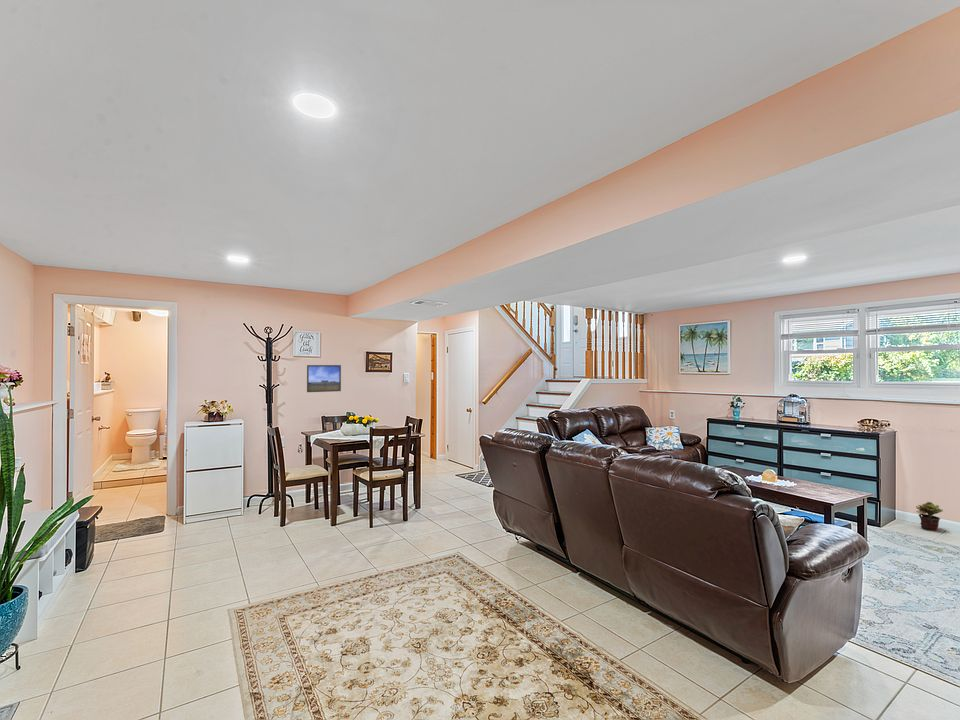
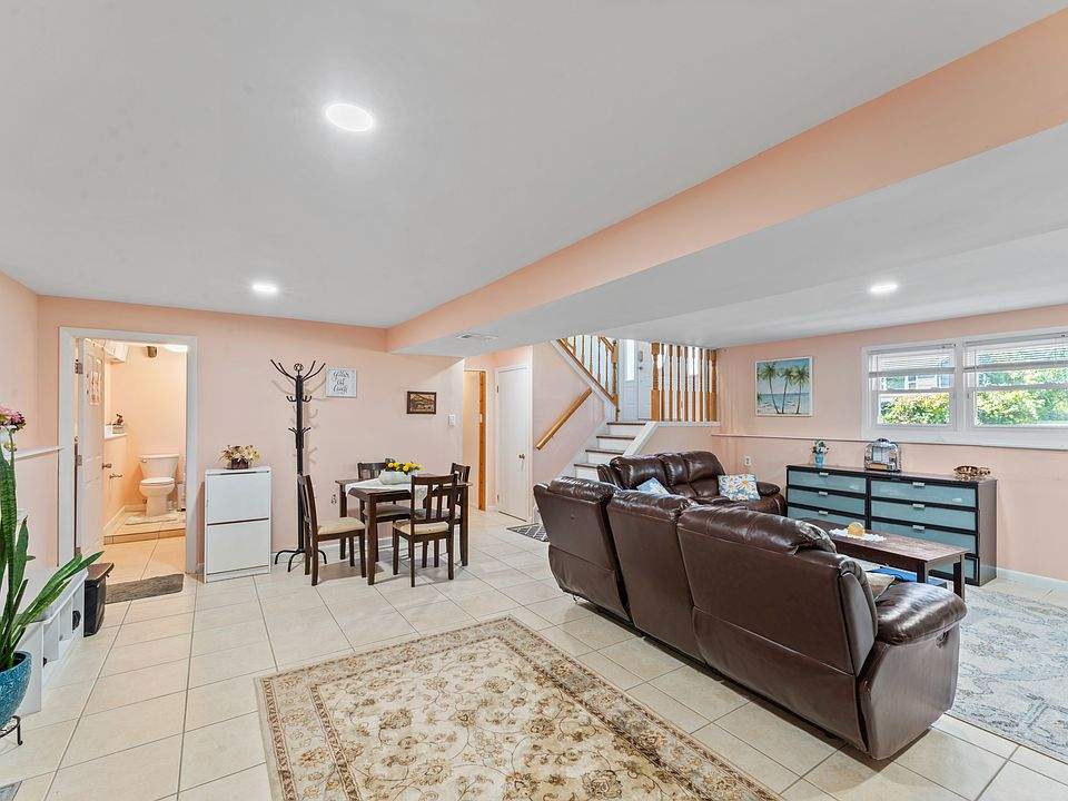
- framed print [306,364,342,393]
- potted plant [915,501,944,532]
